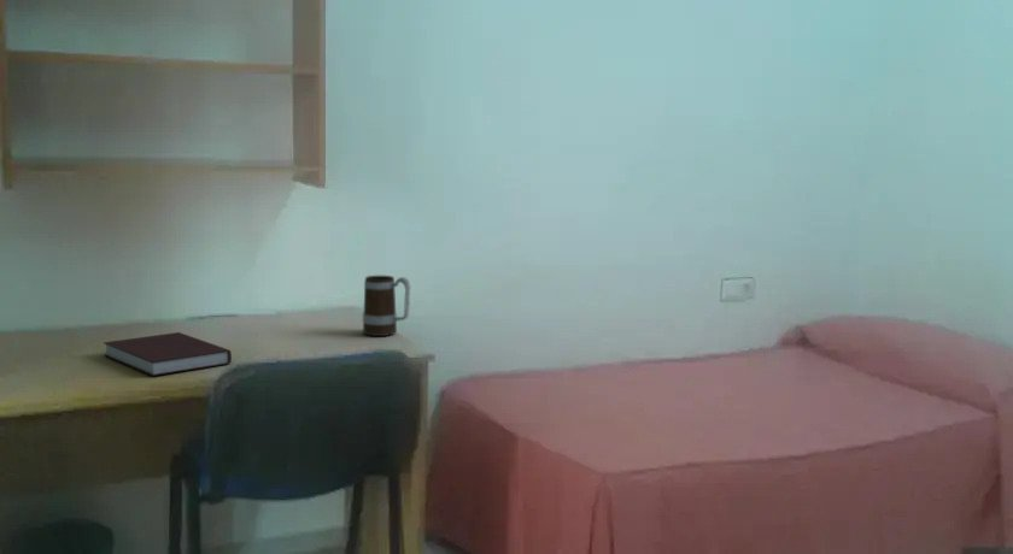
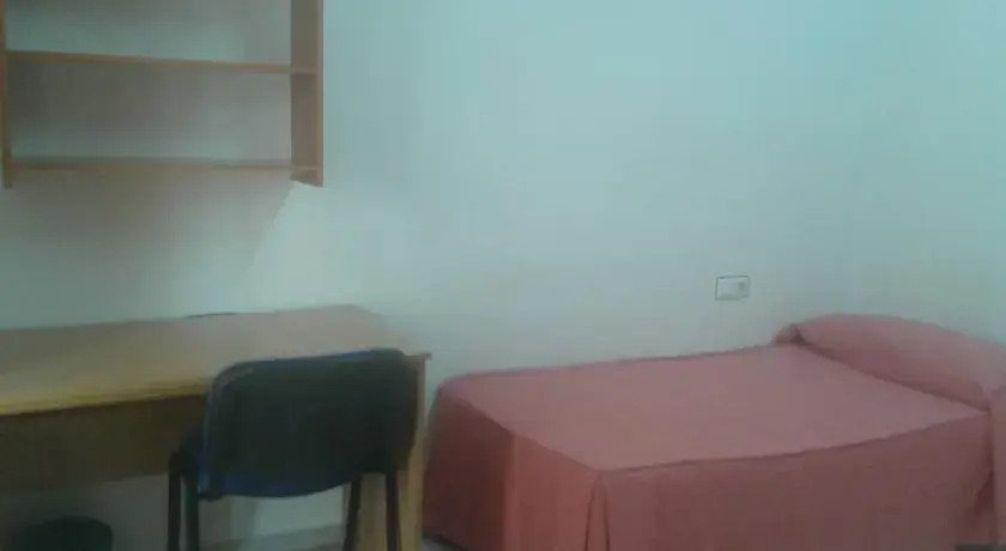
- notebook [103,331,233,377]
- mug [362,275,411,337]
